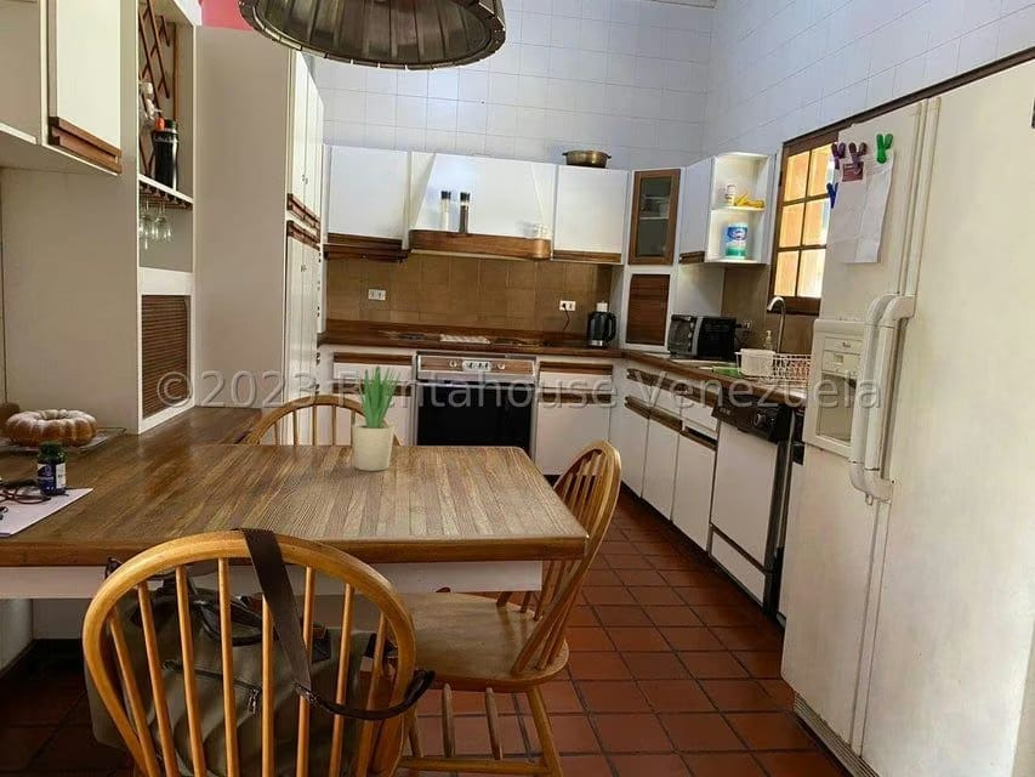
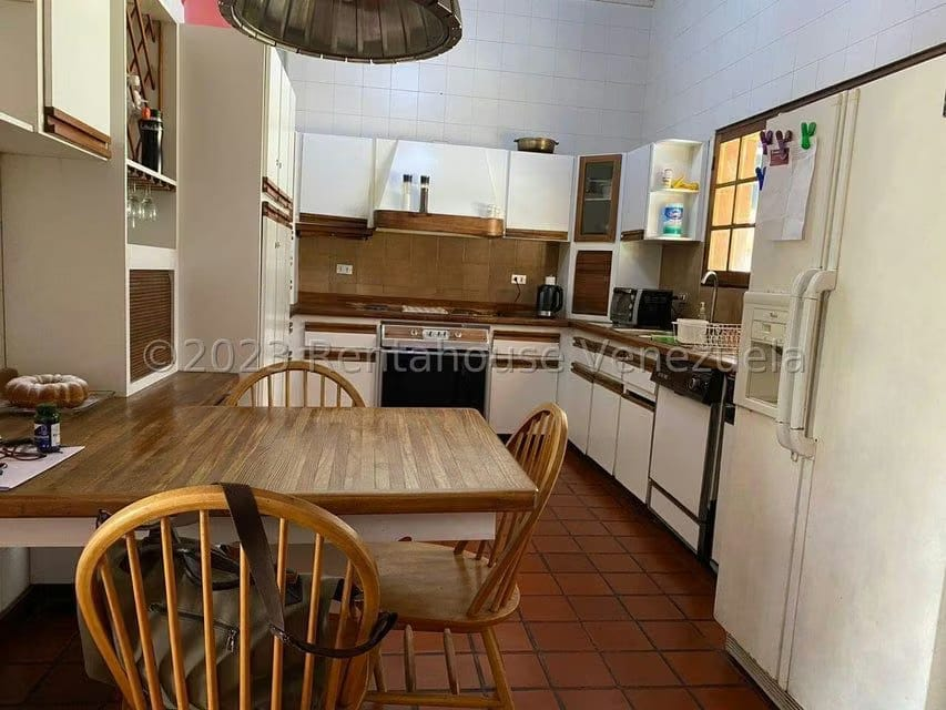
- potted plant [351,364,402,472]
